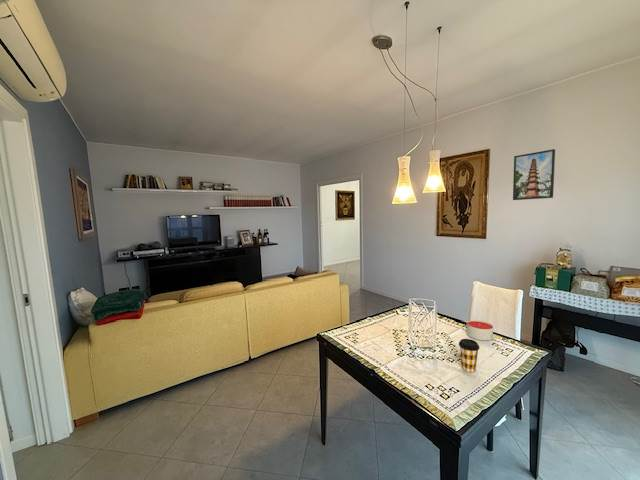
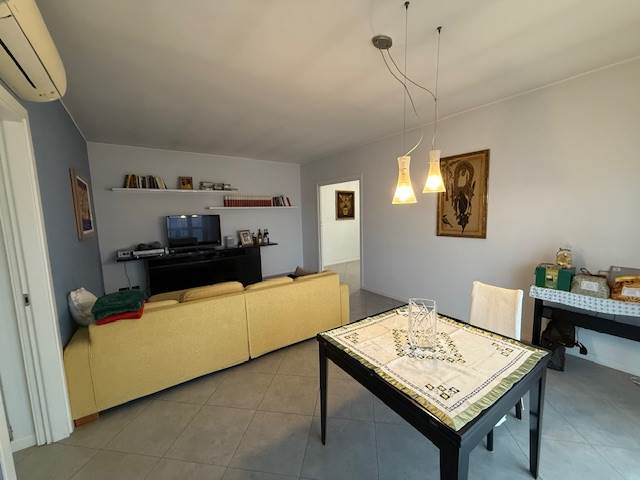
- coffee cup [458,338,480,373]
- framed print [512,148,556,201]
- candle [466,319,494,341]
